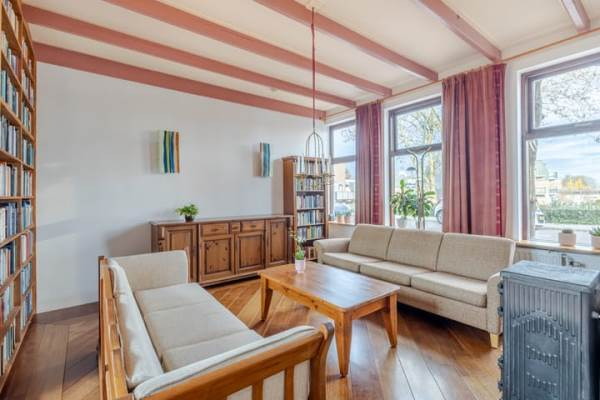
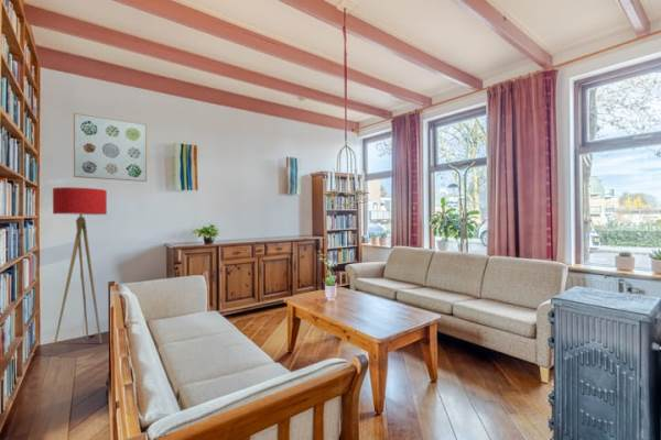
+ wall art [73,112,148,183]
+ floor lamp [52,186,108,350]
